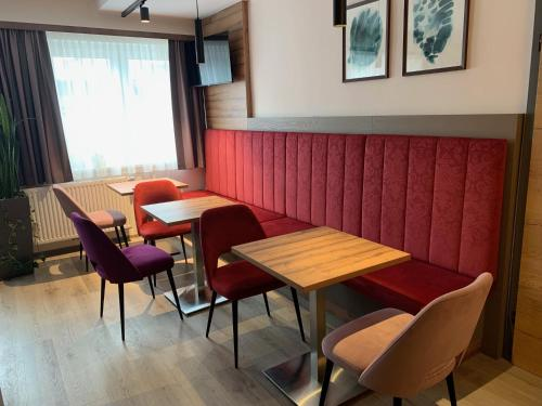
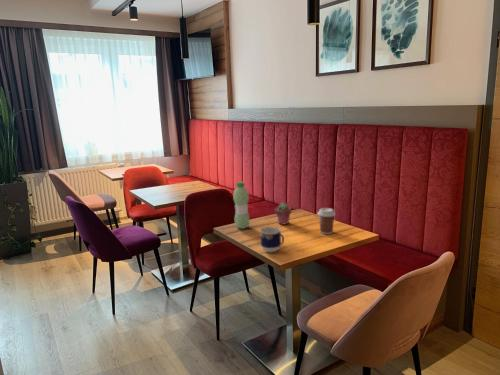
+ coffee cup [317,207,336,235]
+ potted succulent [274,202,292,226]
+ cup [259,225,285,253]
+ water bottle [232,181,251,230]
